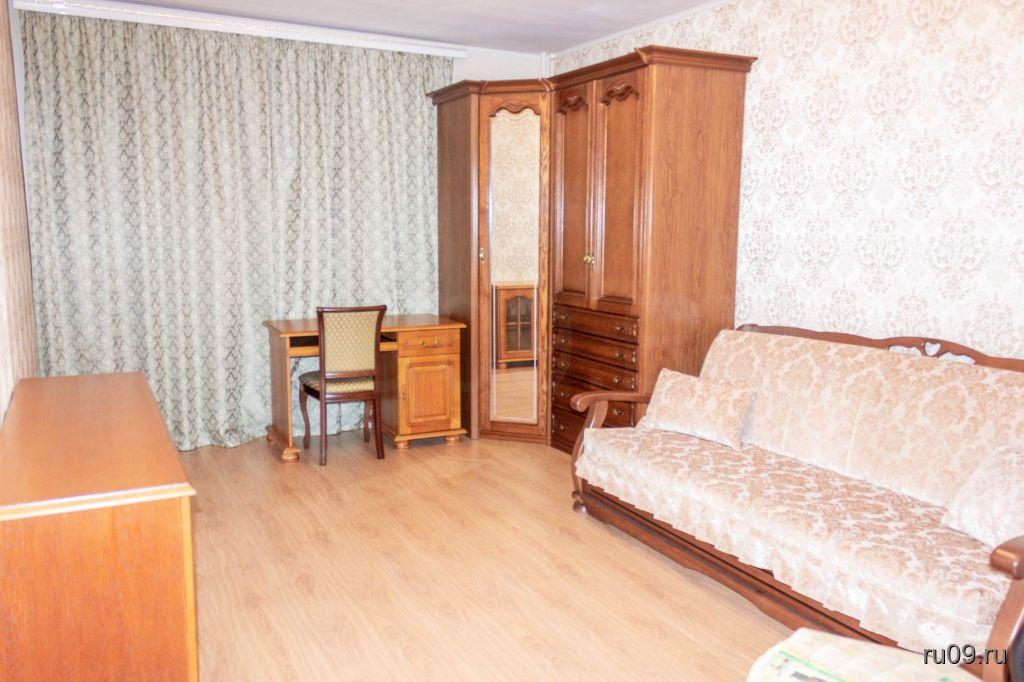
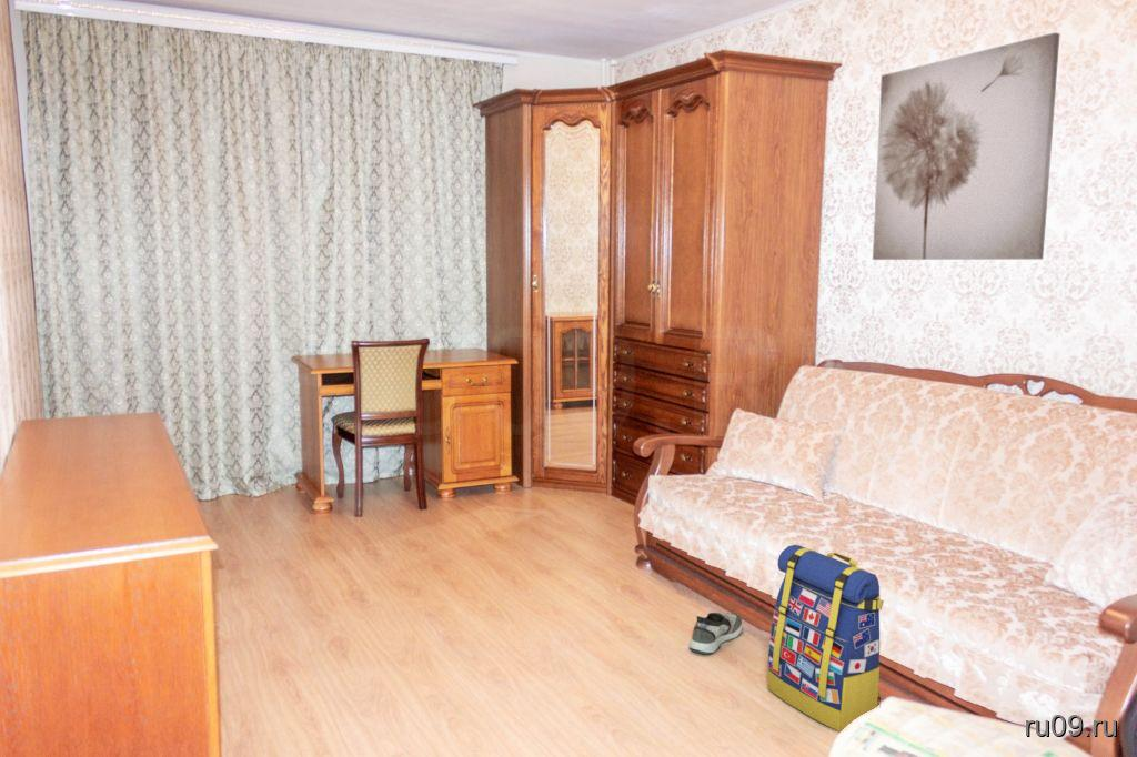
+ backpack [766,544,885,733]
+ wall art [872,31,1060,261]
+ shoe [688,612,744,655]
